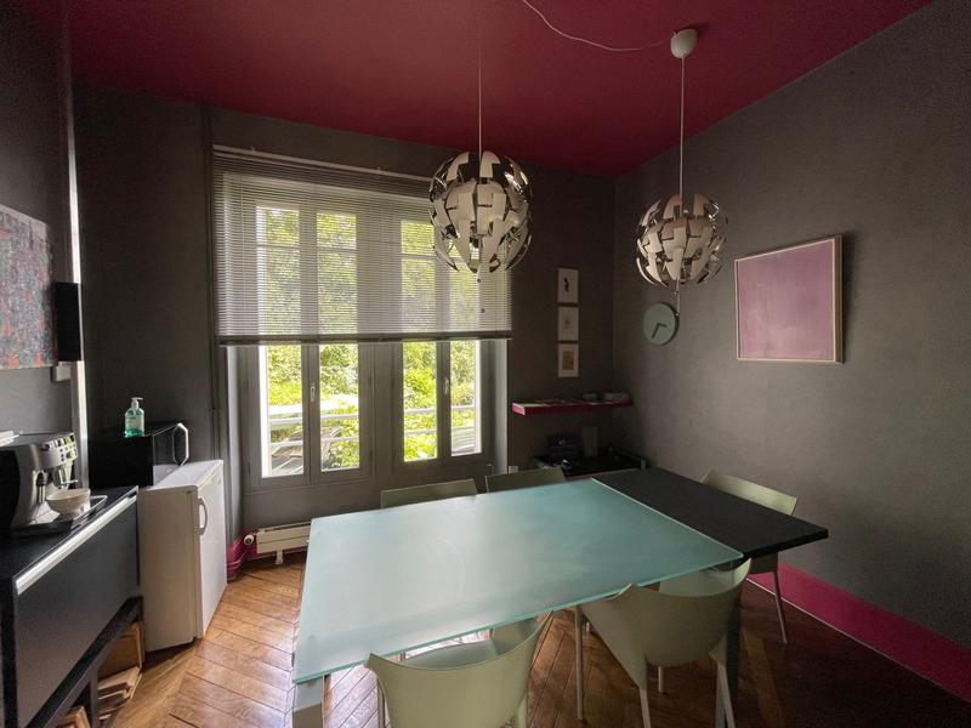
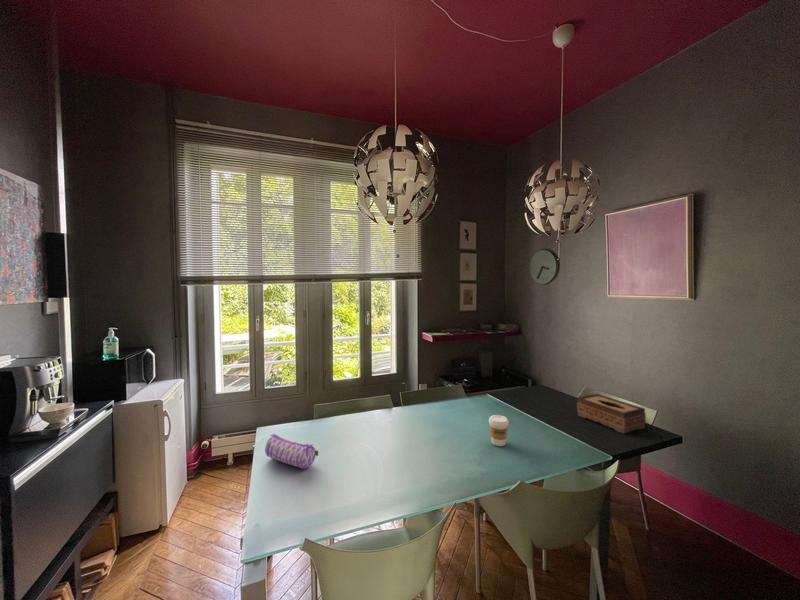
+ pencil case [264,432,319,470]
+ tissue box [576,393,647,435]
+ coffee cup [488,414,510,447]
